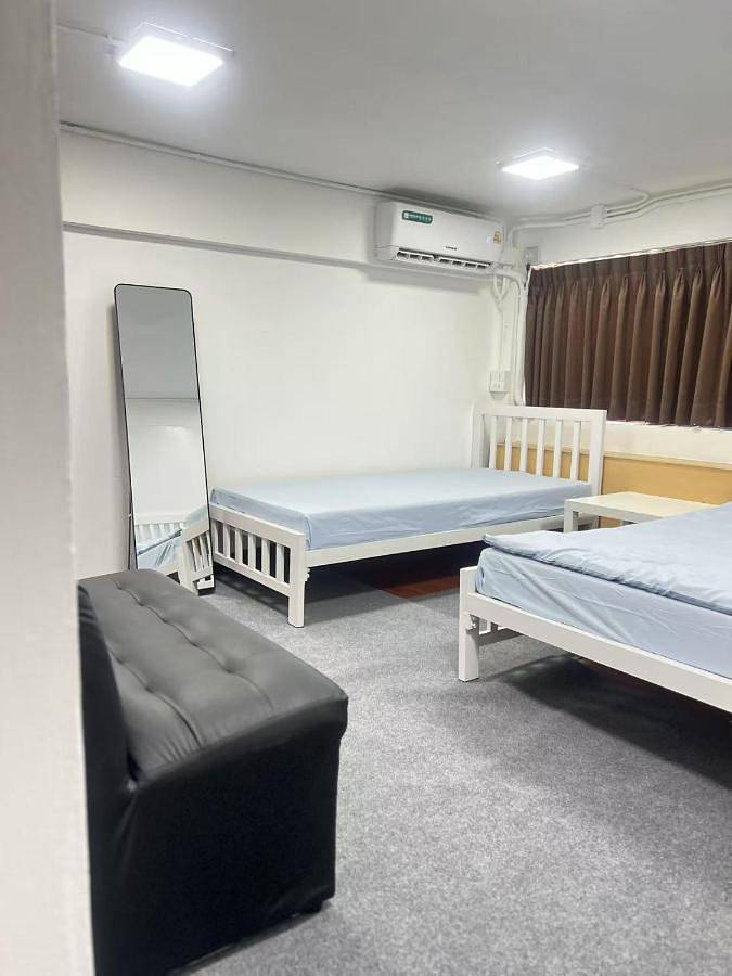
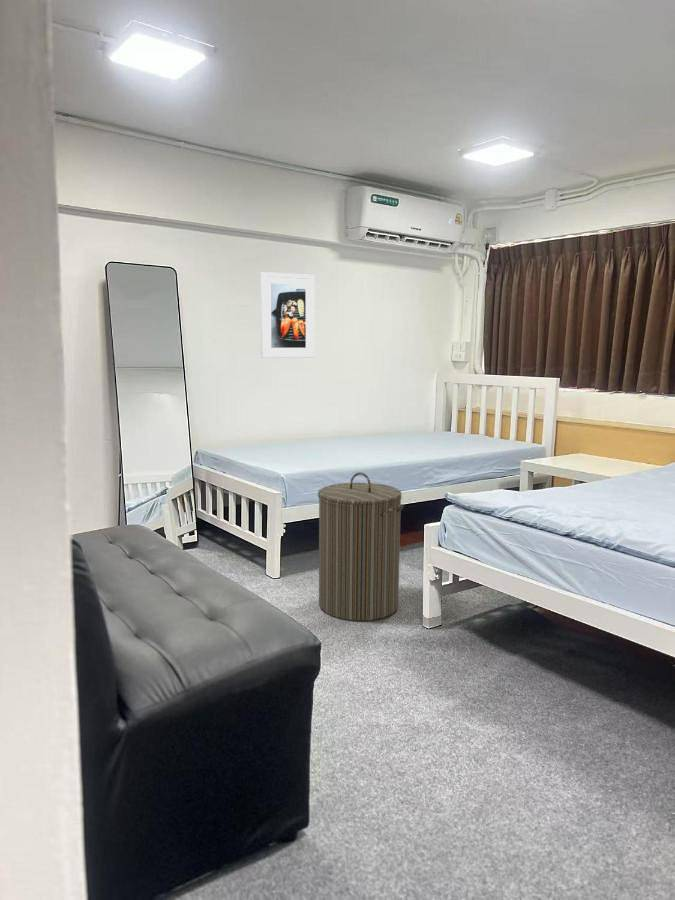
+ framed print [259,271,316,359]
+ laundry hamper [317,471,405,622]
